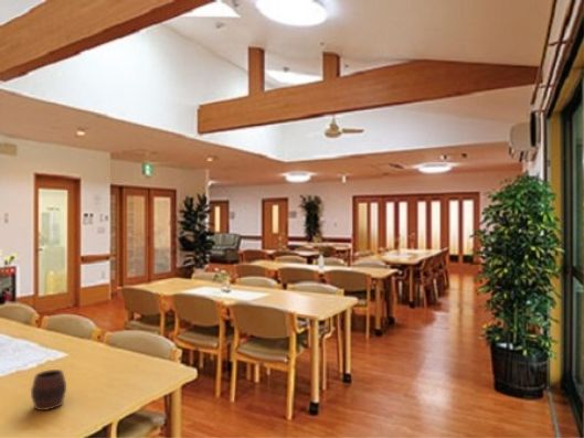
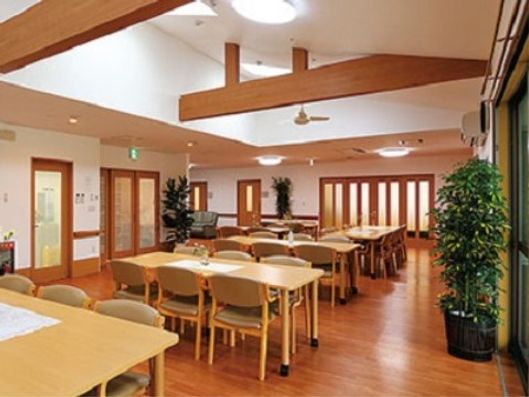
- cup [30,368,67,412]
